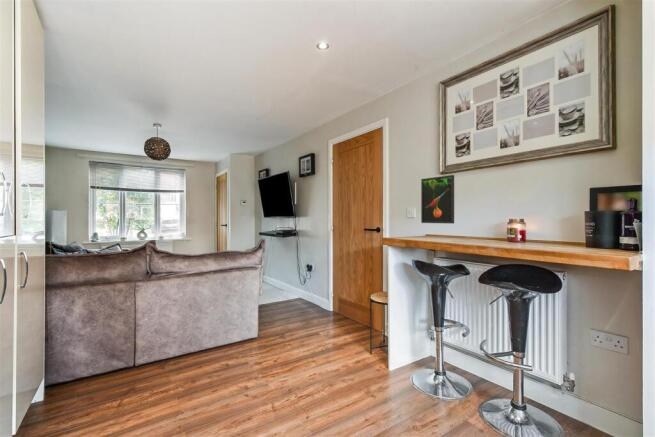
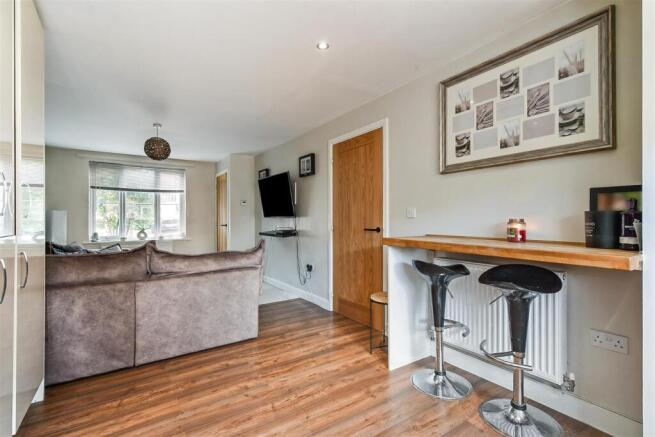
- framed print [420,174,455,224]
